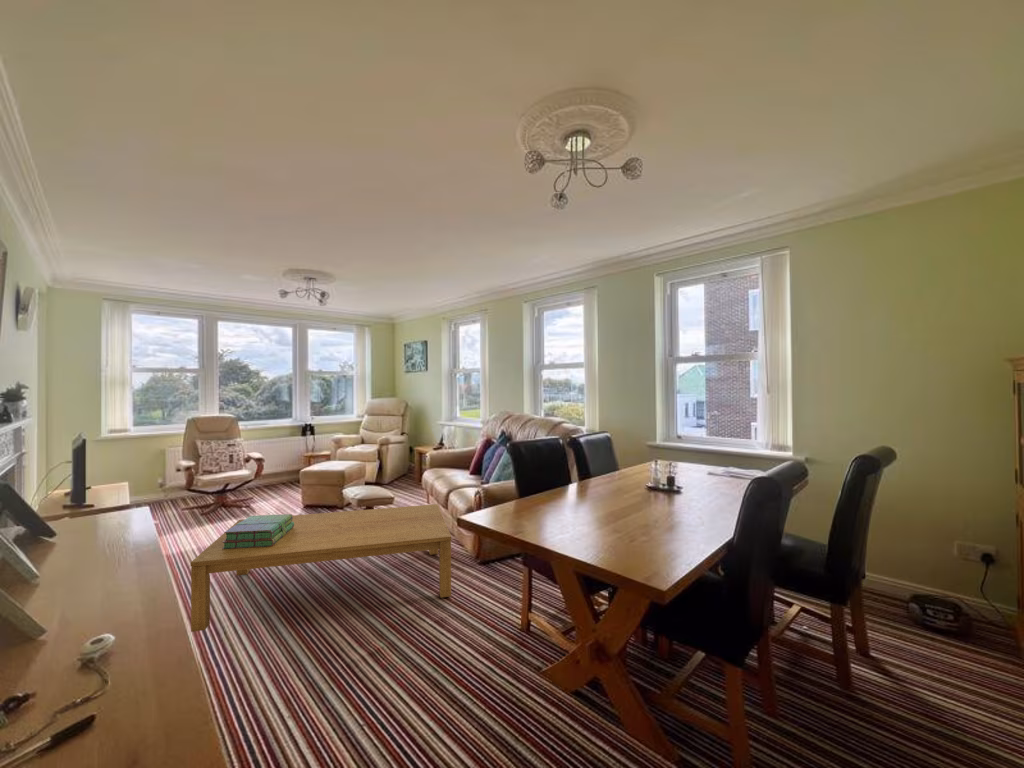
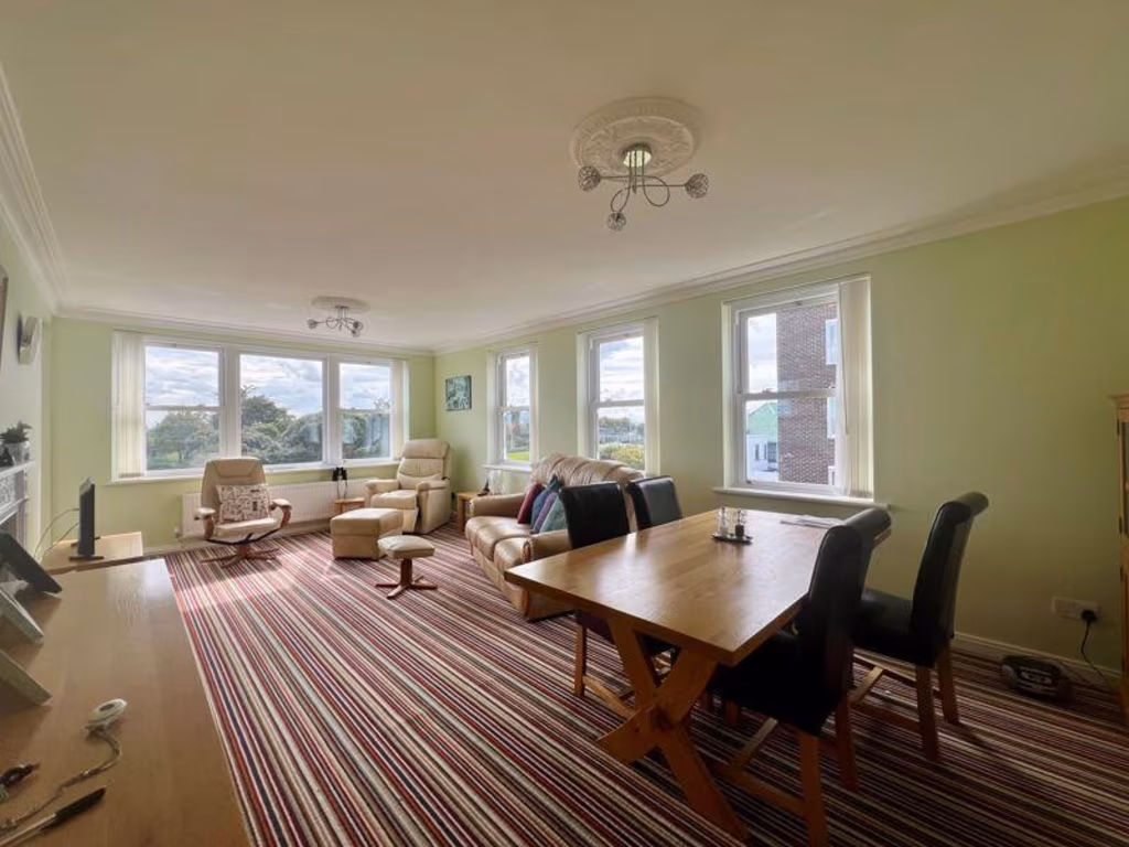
- stack of books [222,513,294,549]
- coffee table [190,503,452,633]
